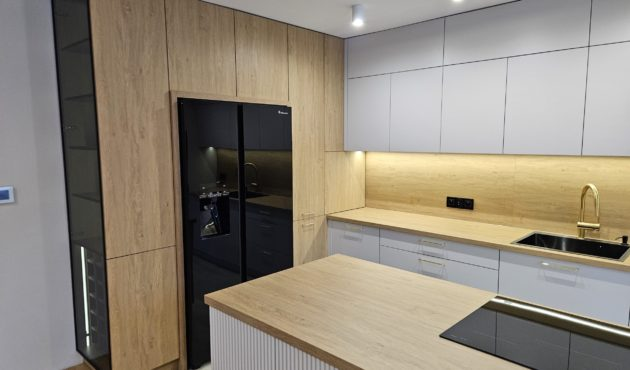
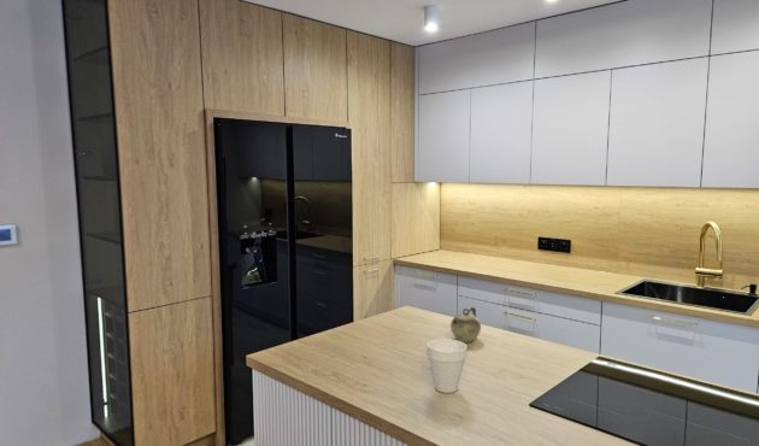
+ teapot [449,306,482,344]
+ cup [425,338,467,394]
